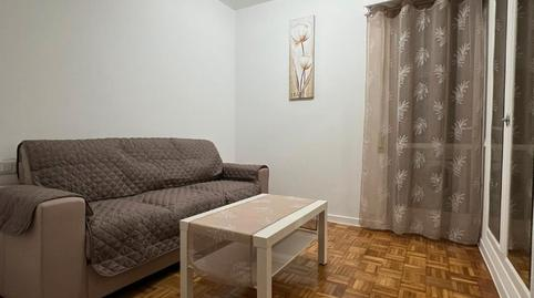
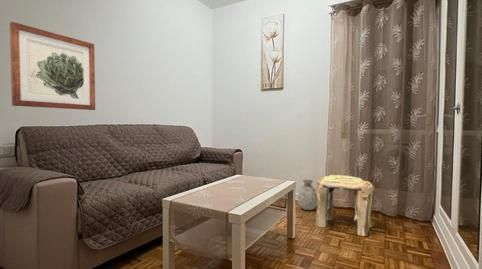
+ vase [296,179,318,211]
+ wall art [9,21,96,111]
+ stool [314,174,375,237]
